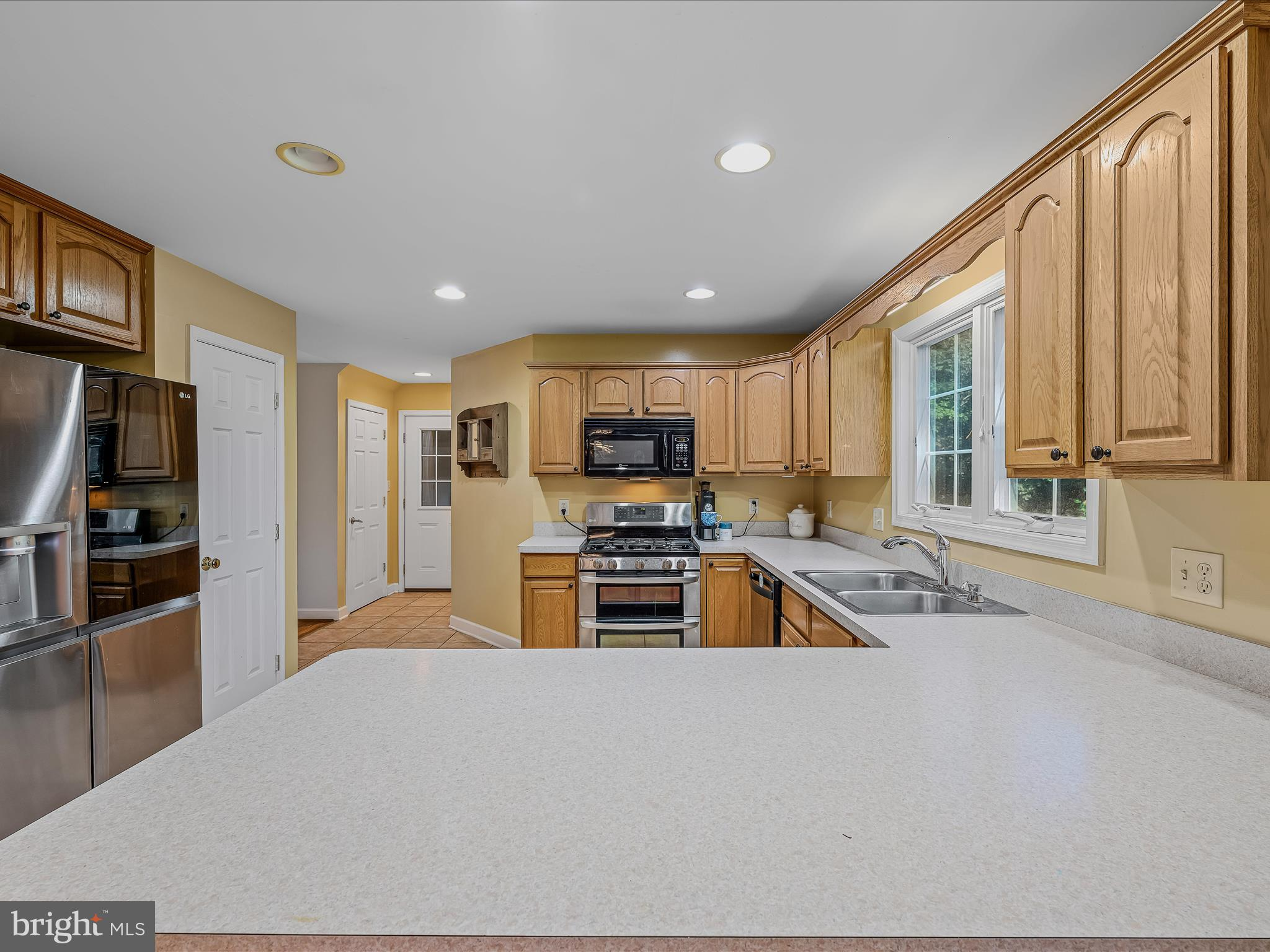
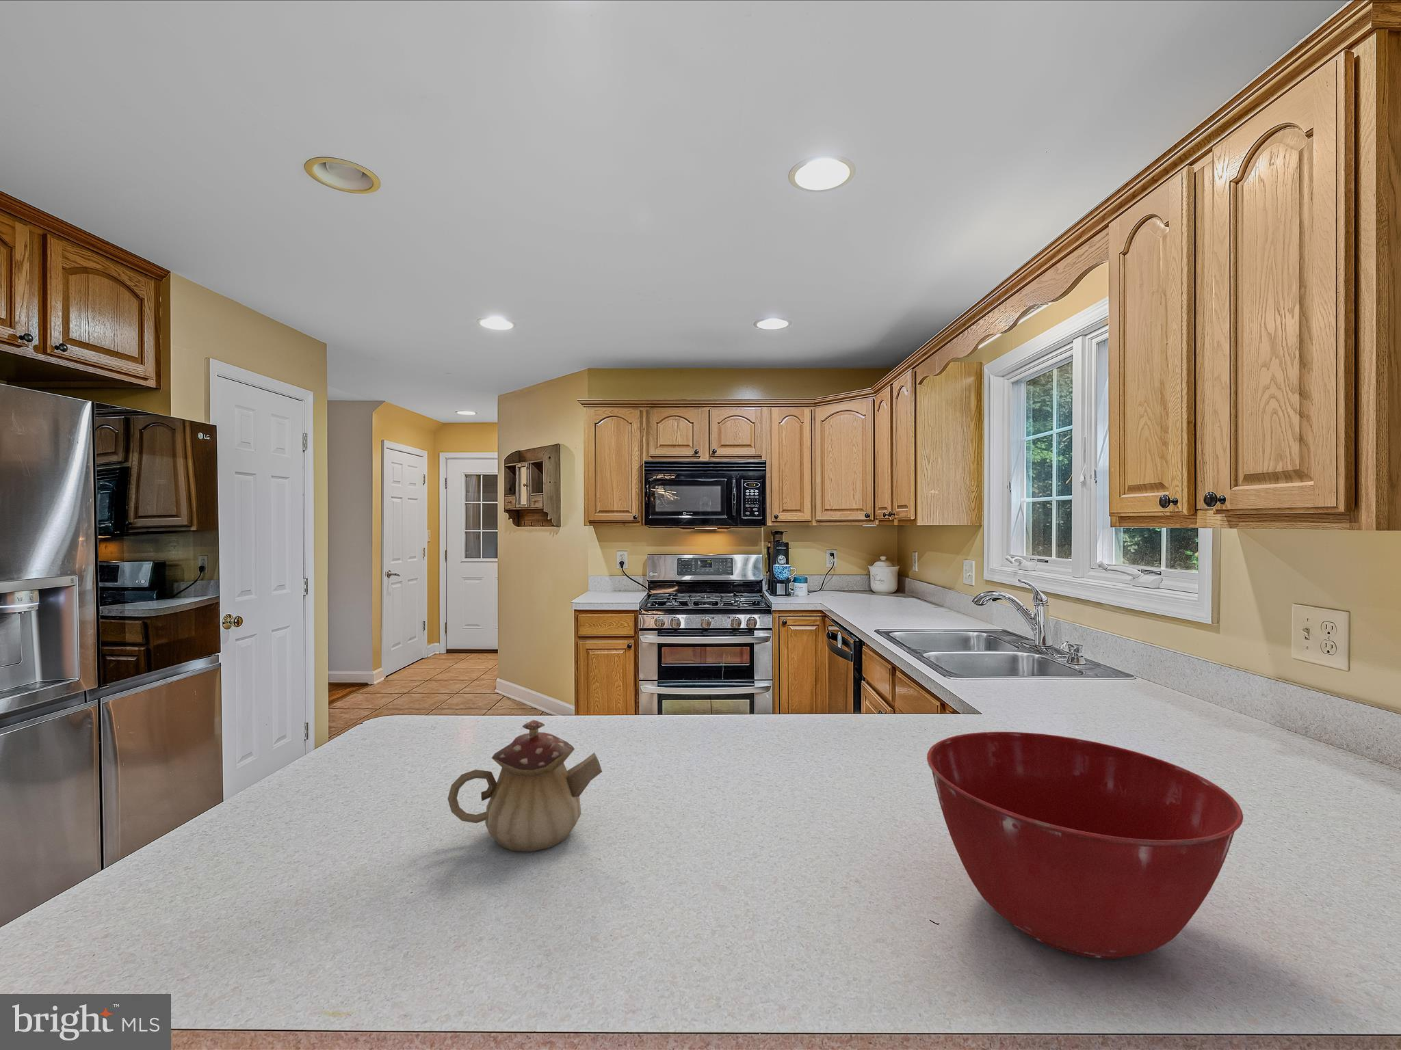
+ teapot [448,719,602,851]
+ mixing bowl [927,731,1243,960]
